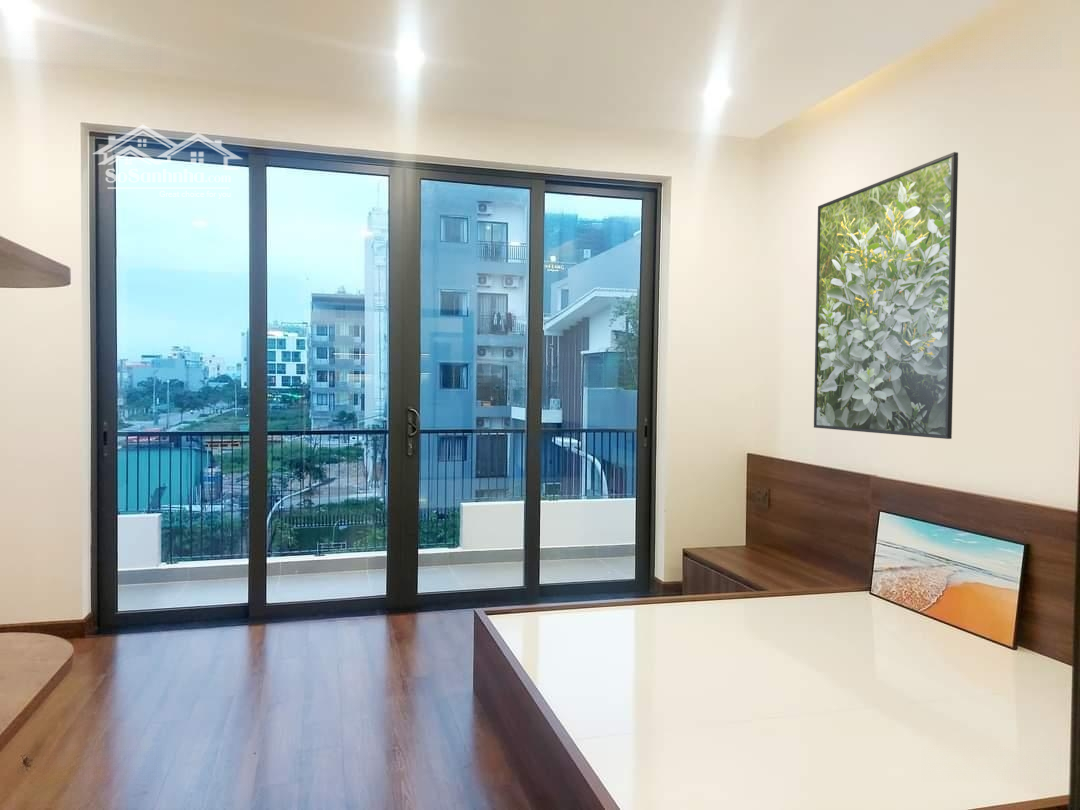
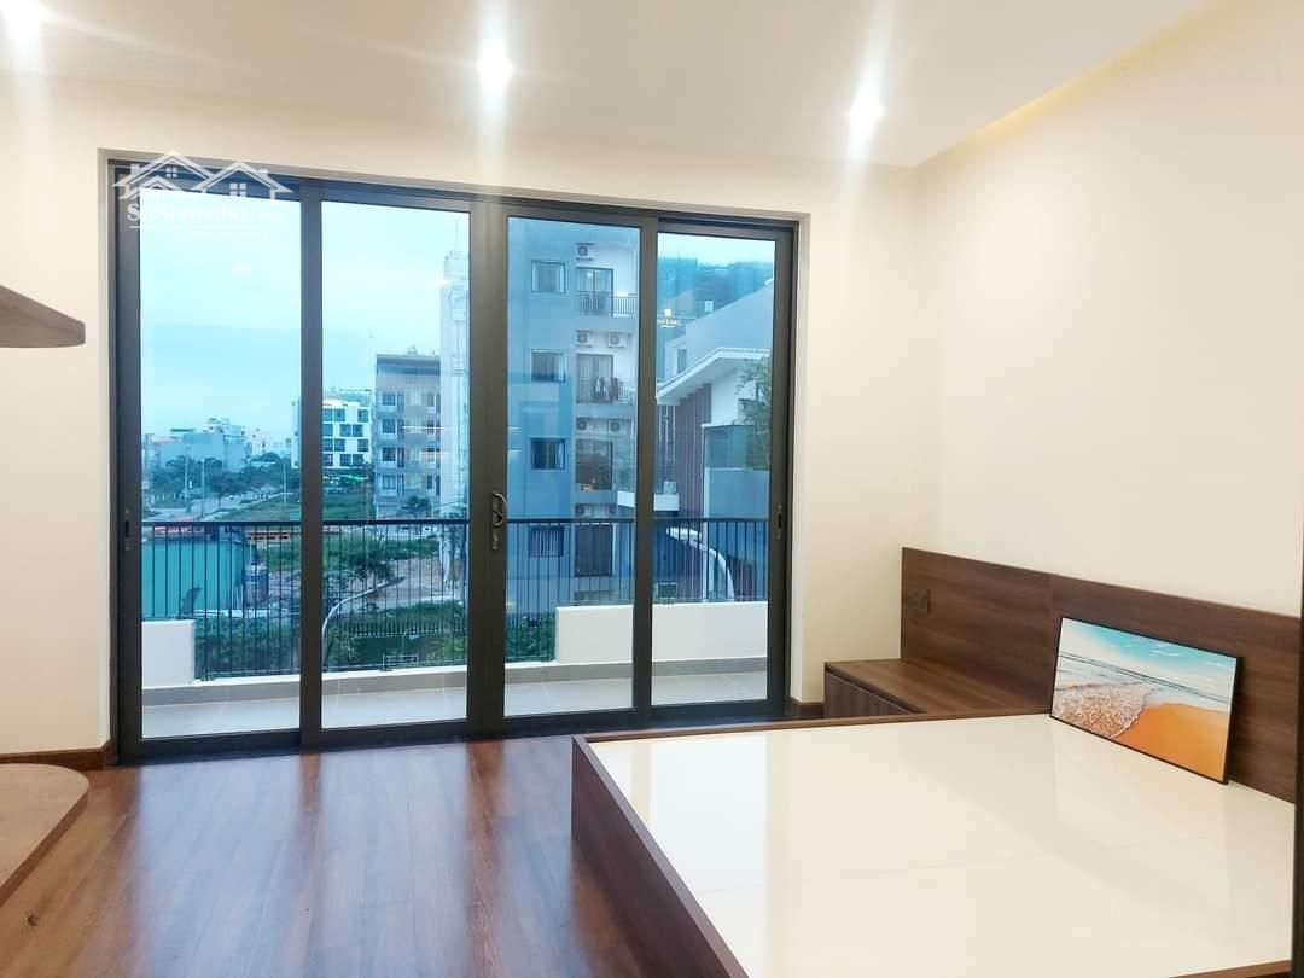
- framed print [813,151,959,440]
